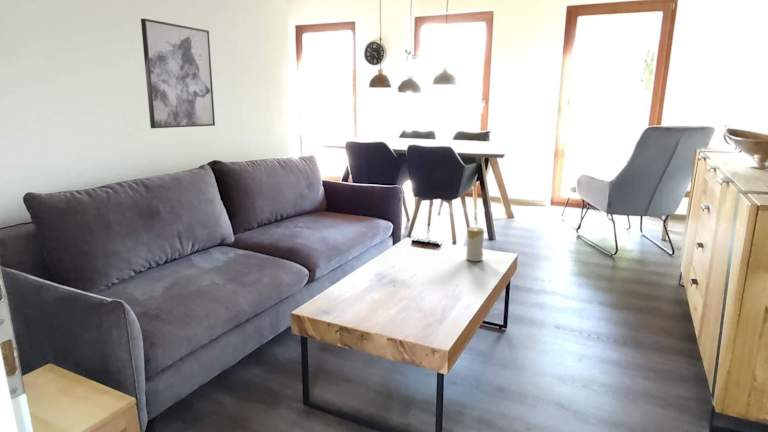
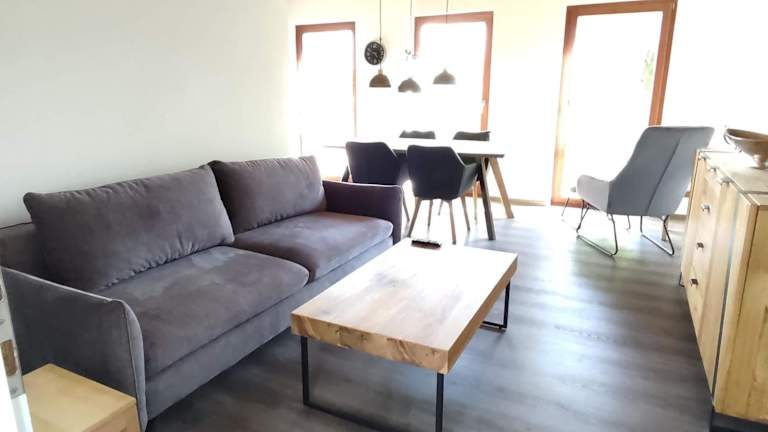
- candle [465,226,485,262]
- wall art [140,18,216,129]
